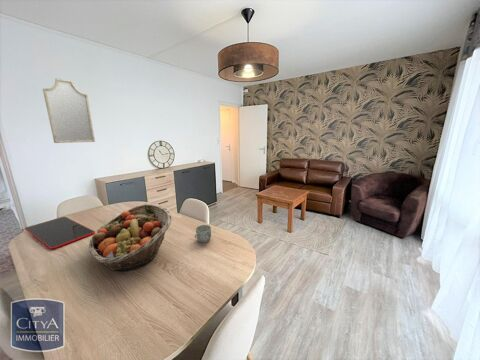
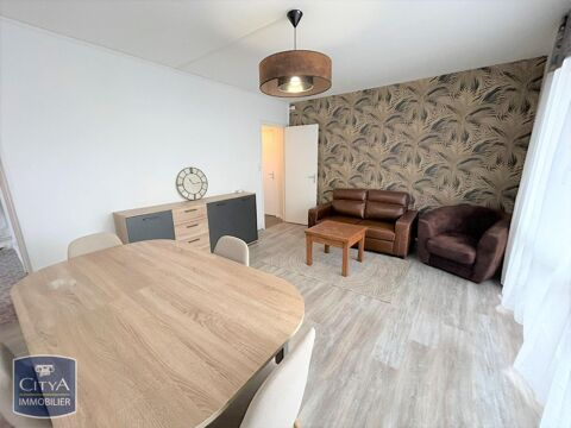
- home mirror [42,77,96,144]
- mug [194,224,212,243]
- fruit basket [88,203,173,272]
- cutting board [23,216,96,250]
